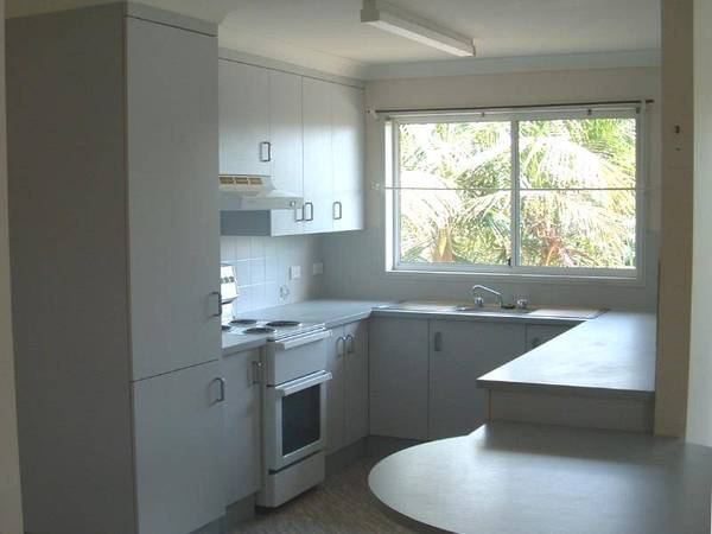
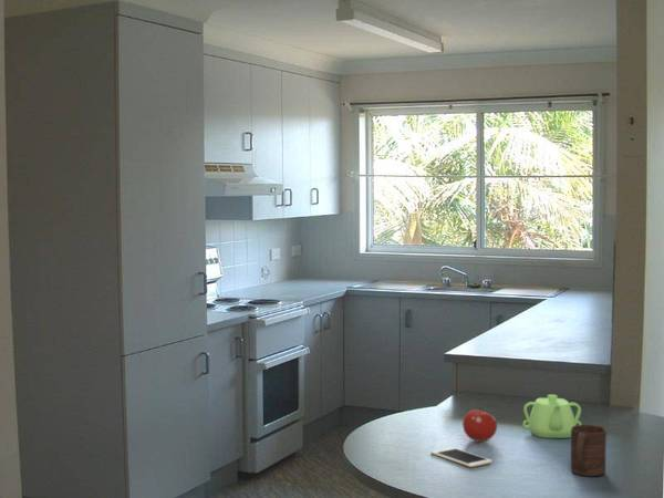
+ cup [570,424,608,477]
+ cell phone [429,446,494,468]
+ teapot [521,394,582,439]
+ fruit [461,405,498,443]
